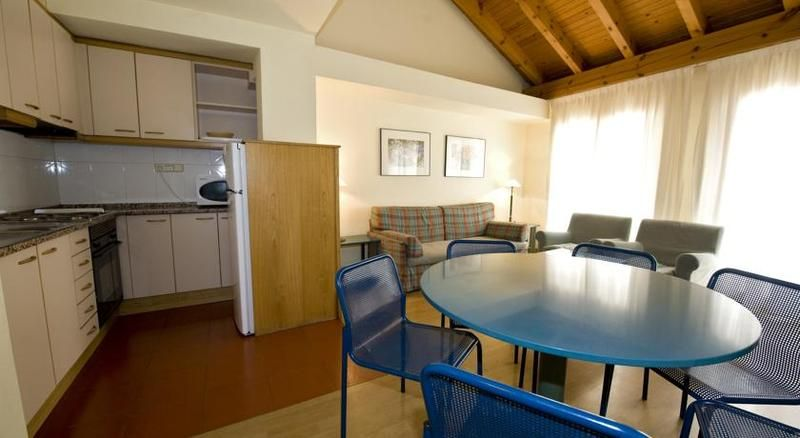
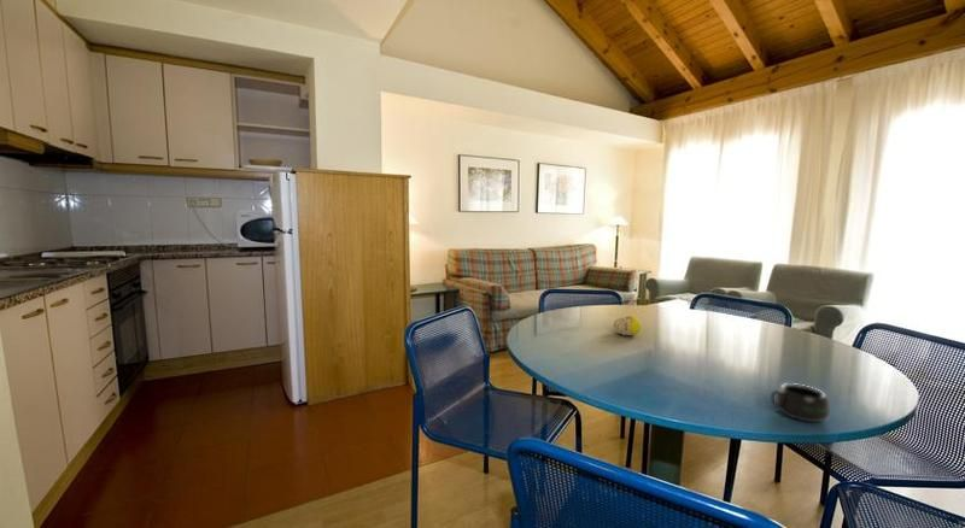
+ mug [770,382,831,423]
+ fruit [613,315,642,336]
